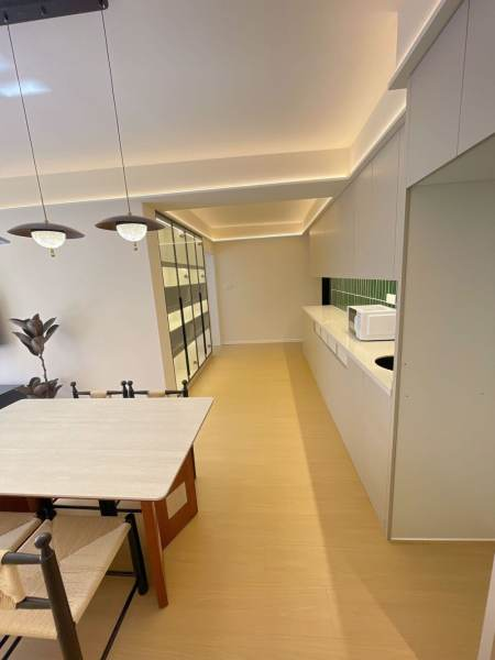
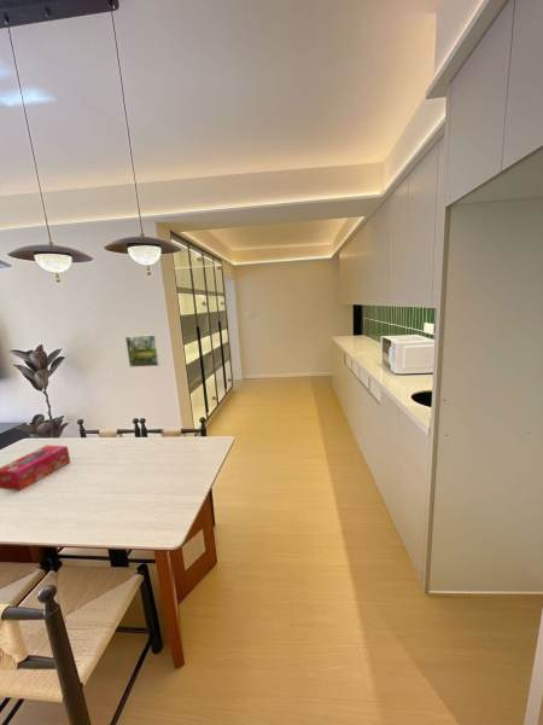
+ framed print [124,334,160,369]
+ tissue box [0,443,71,492]
